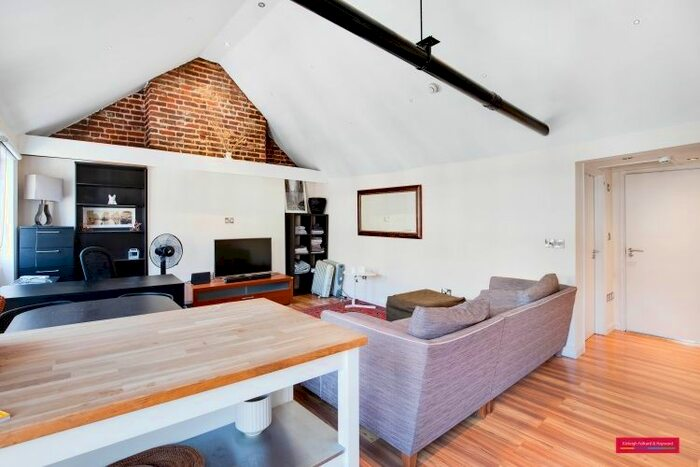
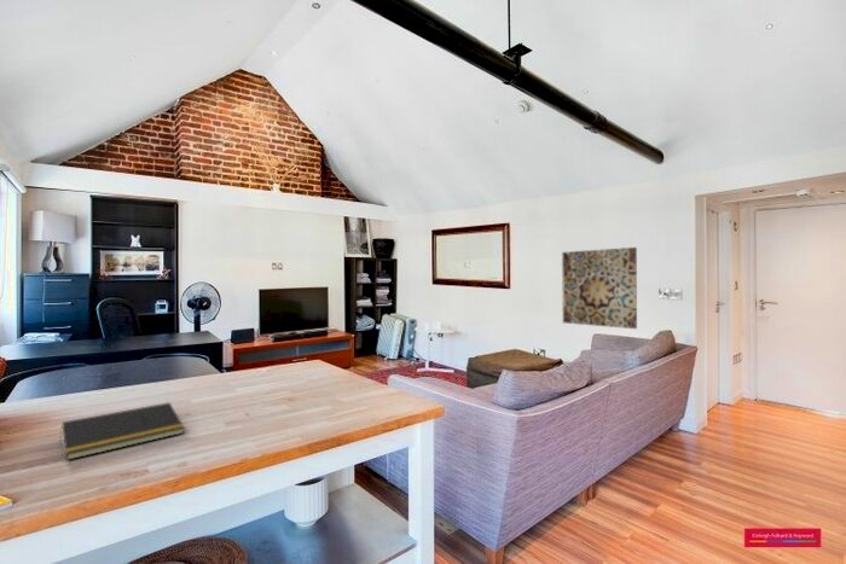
+ wall art [561,246,638,330]
+ notepad [58,401,186,461]
